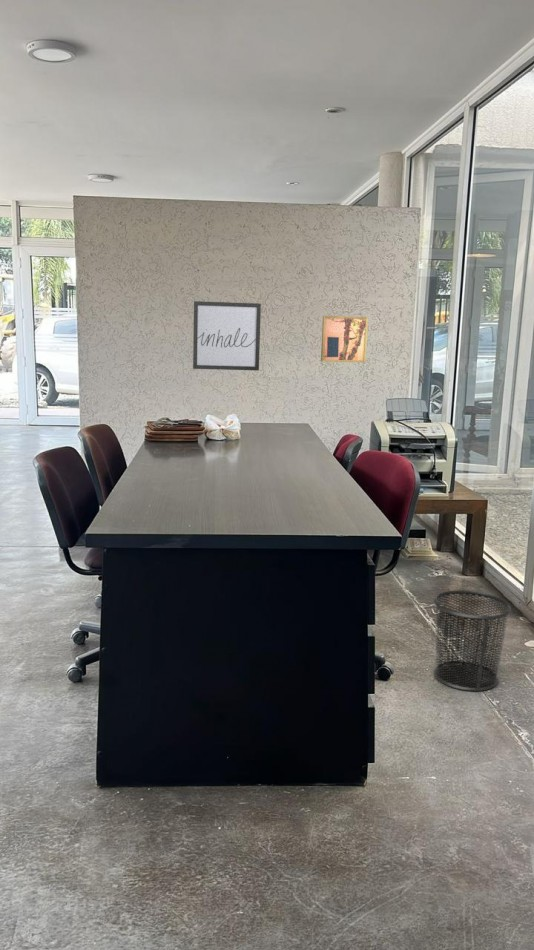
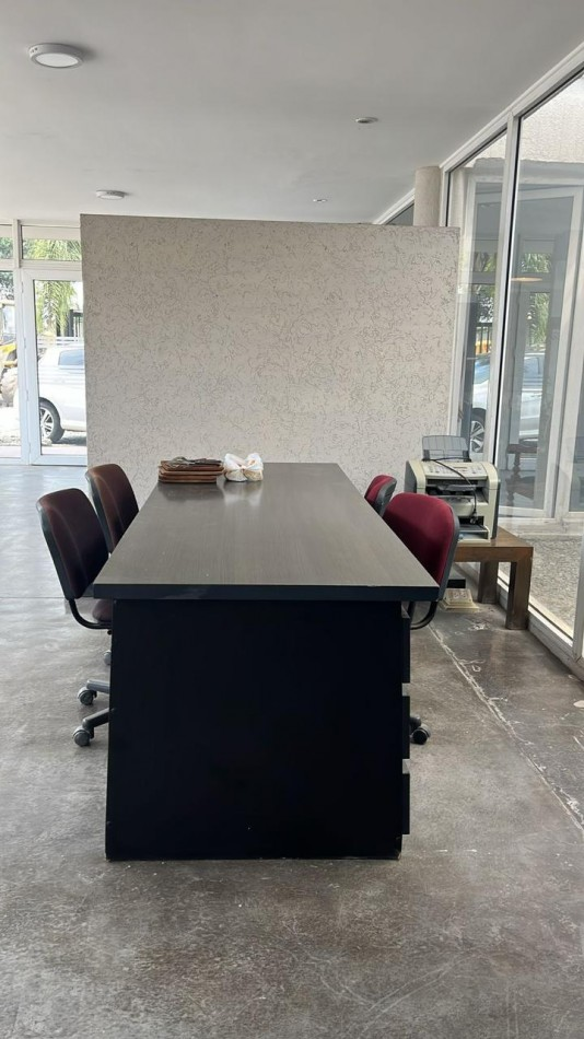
- wall art [192,300,262,371]
- trash can [433,589,512,692]
- wall art [320,315,369,364]
